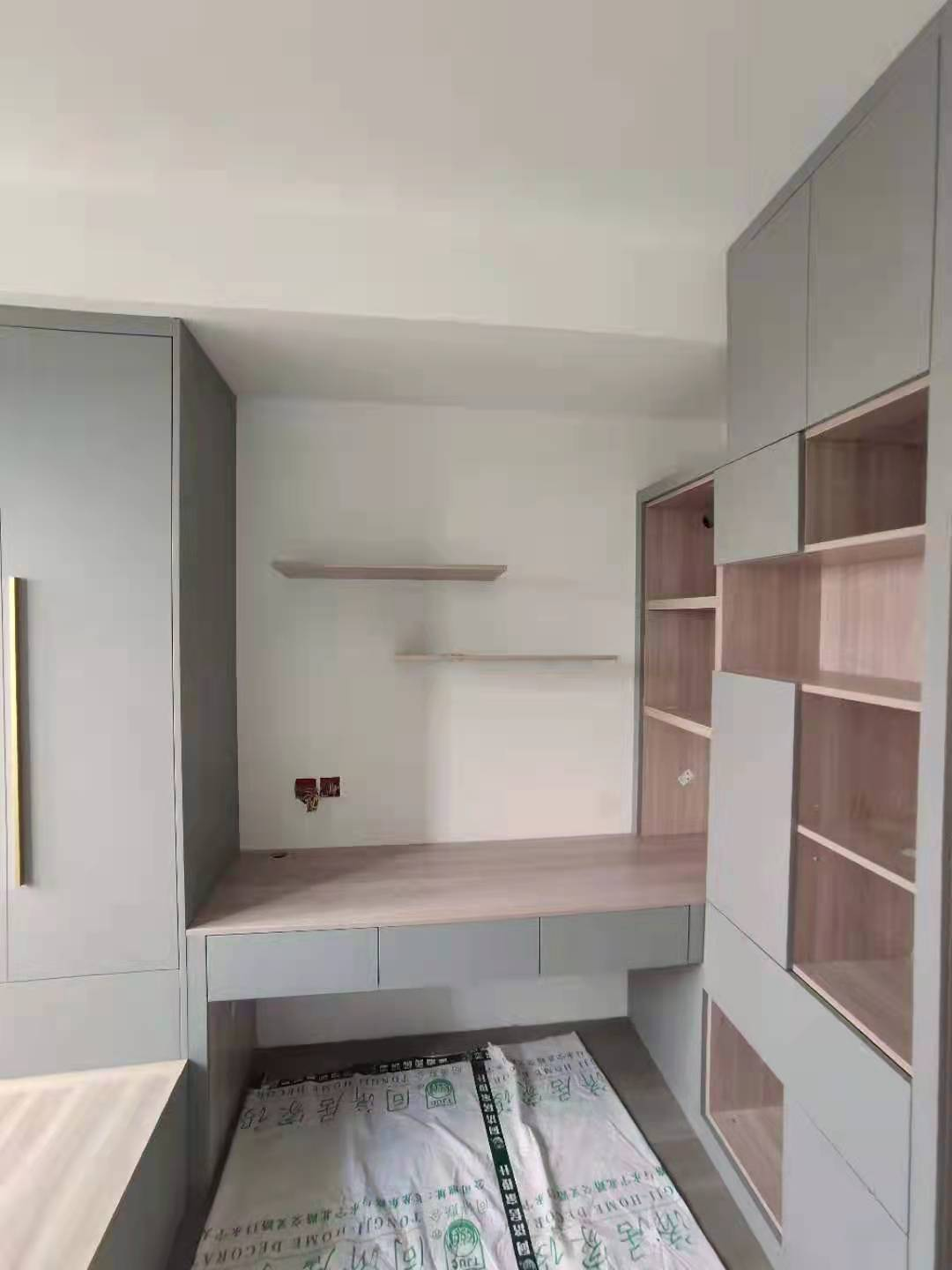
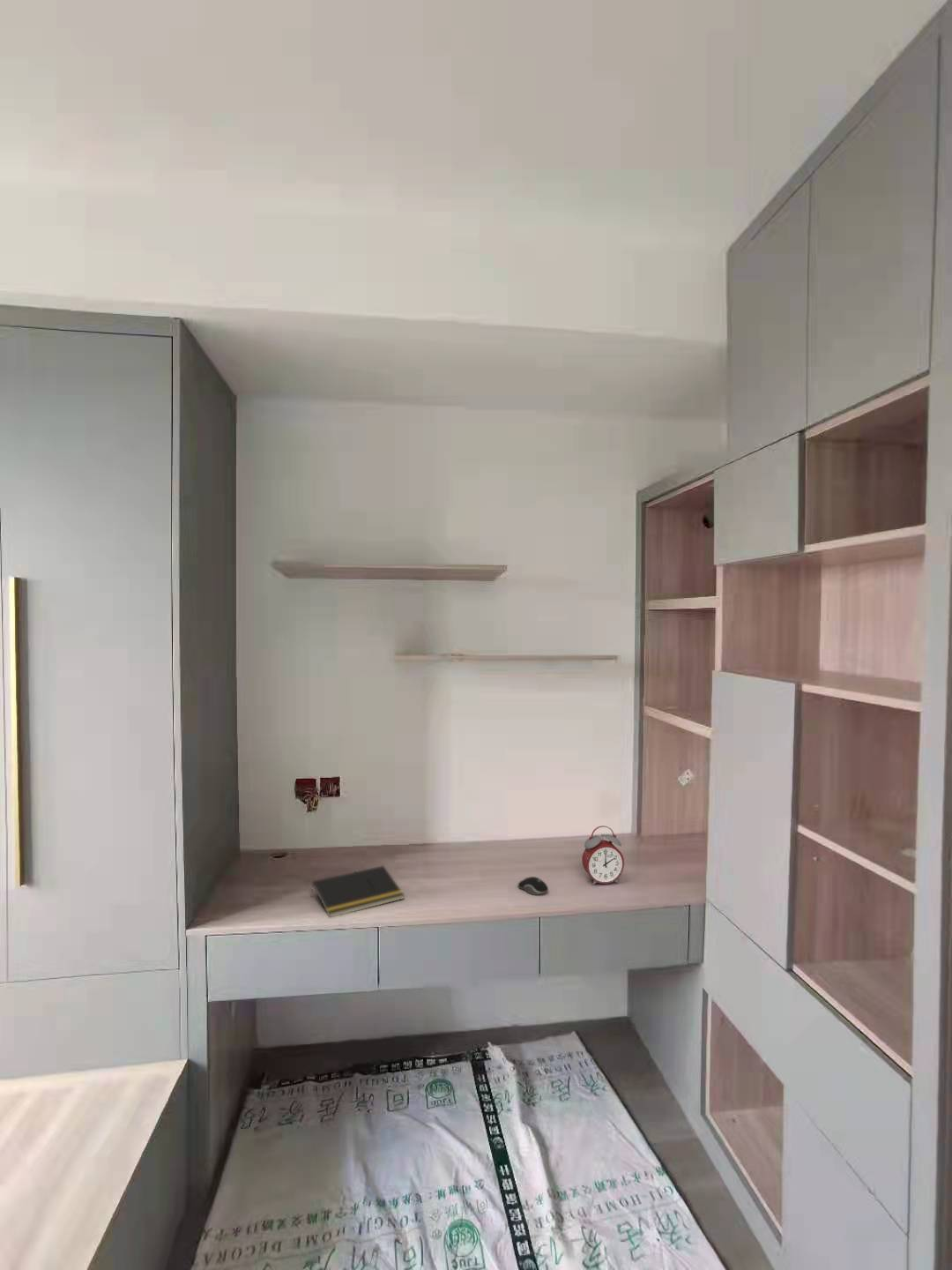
+ notepad [309,865,405,919]
+ alarm clock [581,825,625,885]
+ computer mouse [517,876,549,896]
